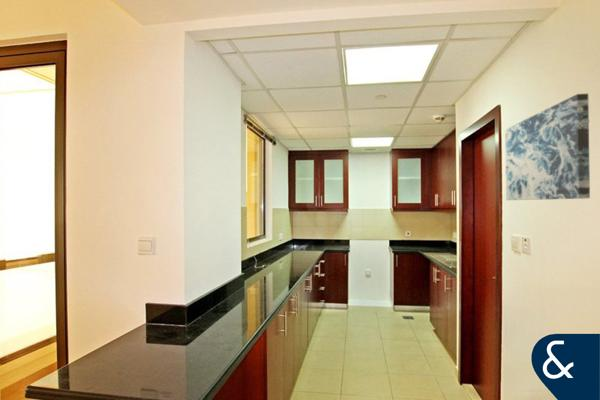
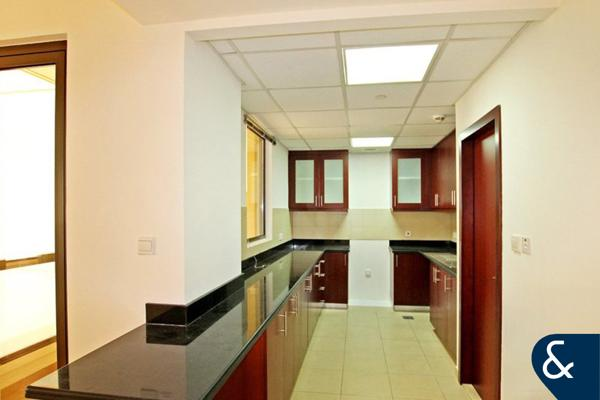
- wall art [504,93,591,201]
